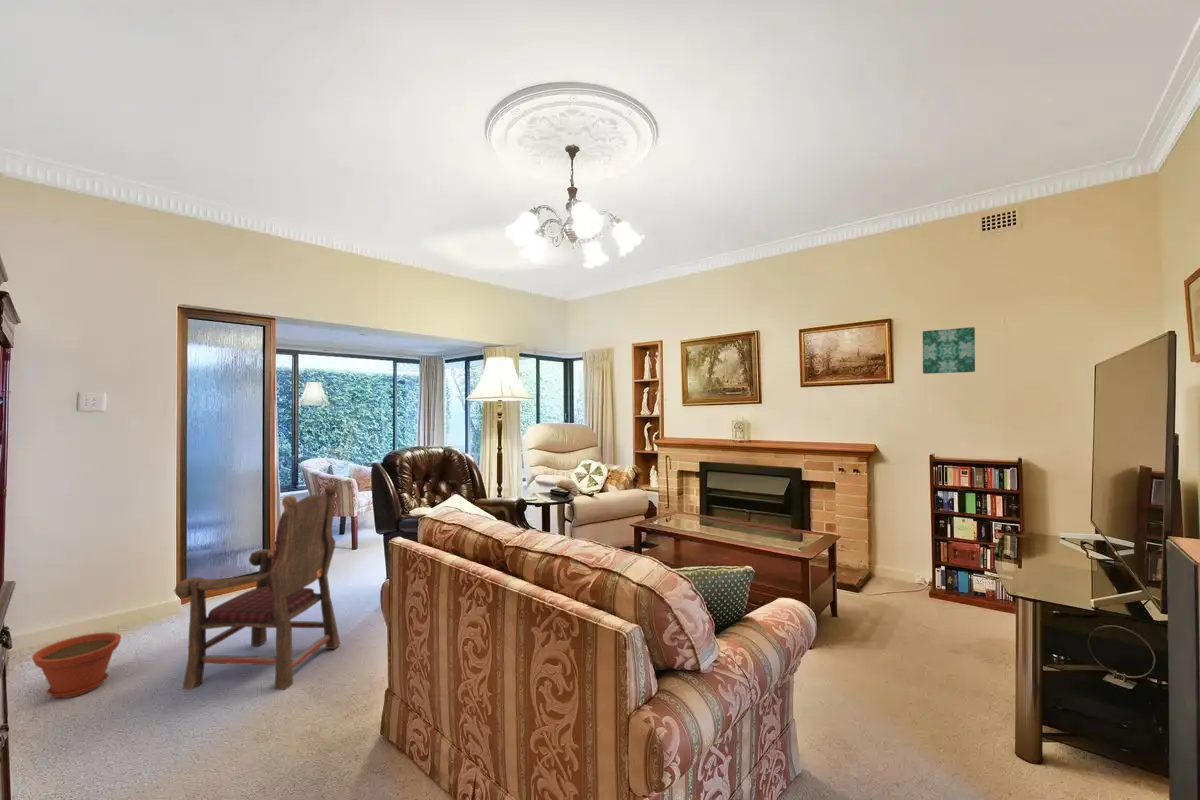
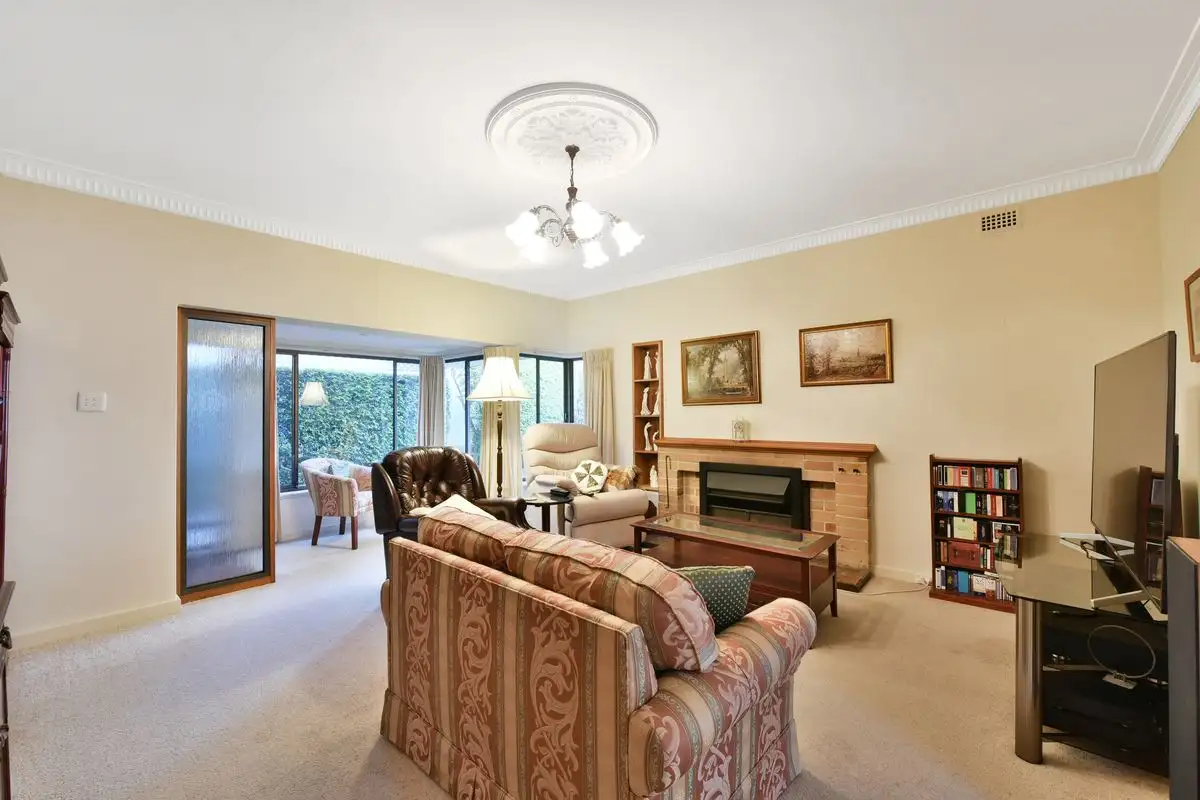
- armchair [173,484,341,691]
- wall art [922,326,976,375]
- plant pot [31,631,122,699]
